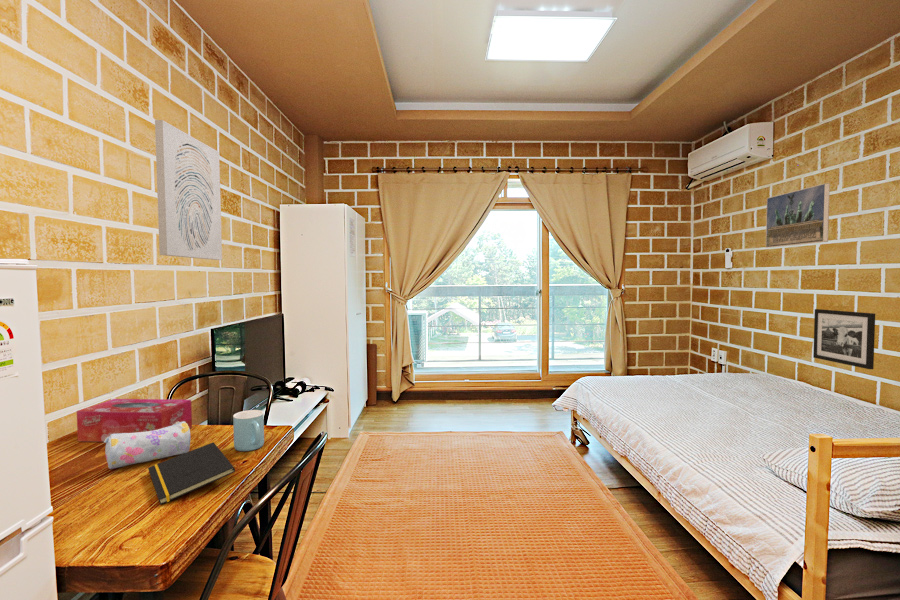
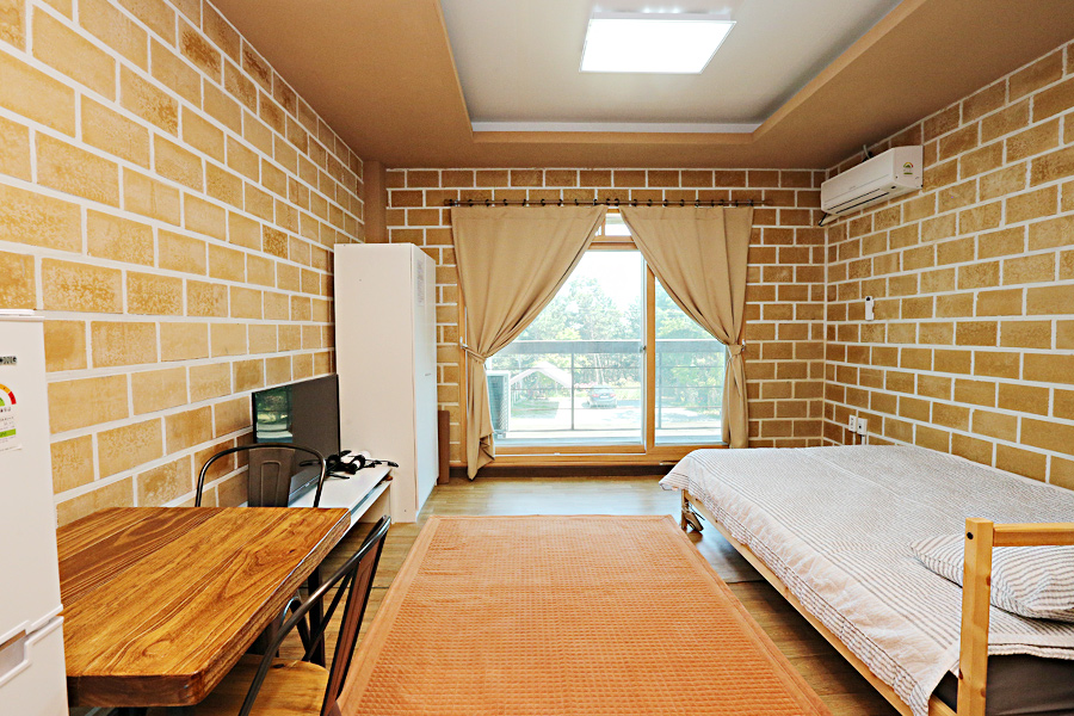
- notepad [147,441,236,506]
- pencil case [103,421,191,470]
- picture frame [812,308,876,370]
- tissue box [76,398,193,443]
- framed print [765,182,831,249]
- mug [232,409,265,452]
- wall art [154,119,223,261]
